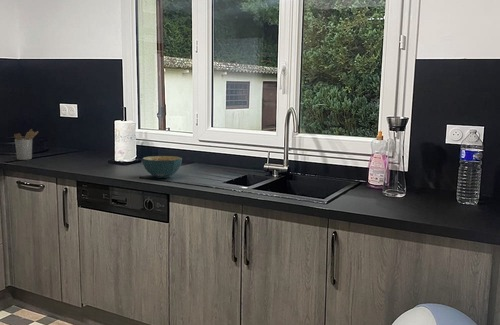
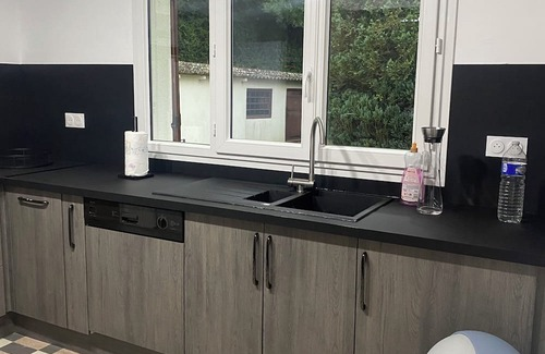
- cereal bowl [141,155,183,179]
- utensil holder [13,128,39,161]
